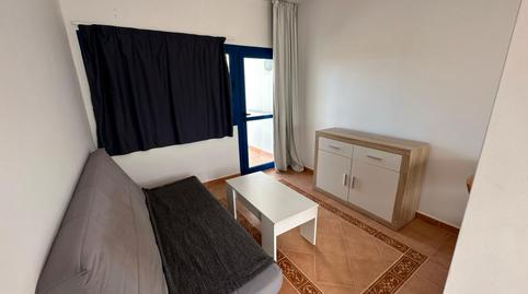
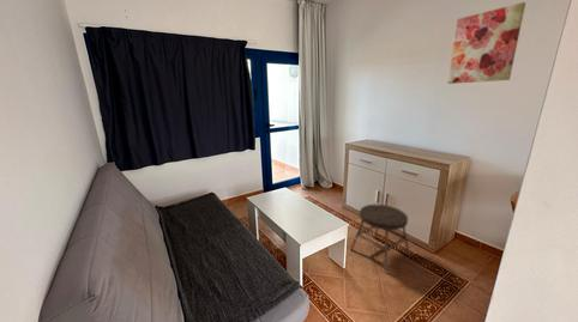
+ stool [349,203,411,273]
+ wall art [447,1,526,85]
